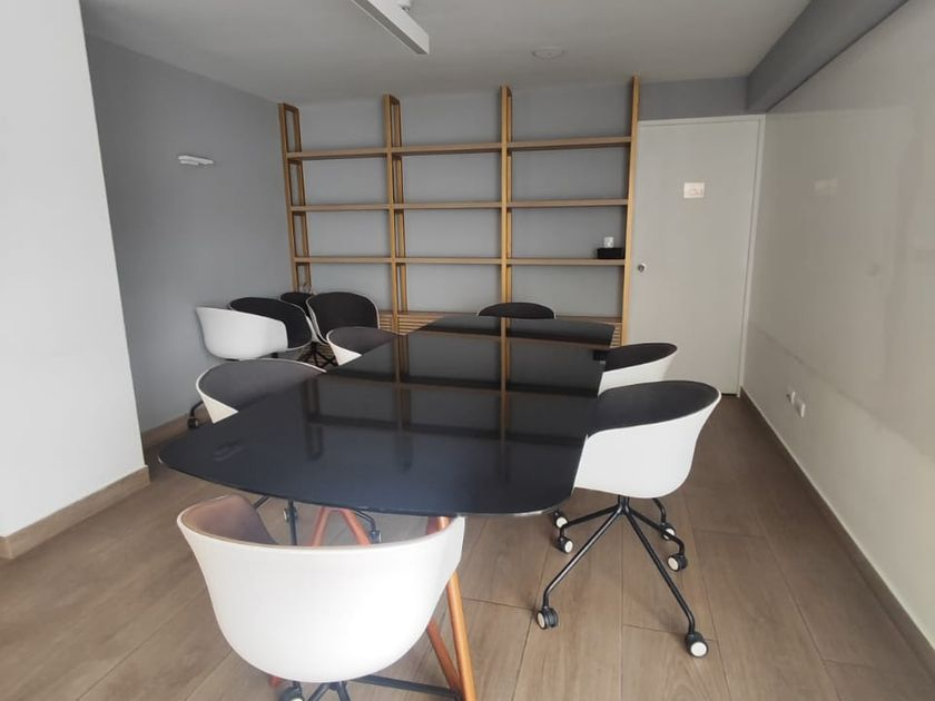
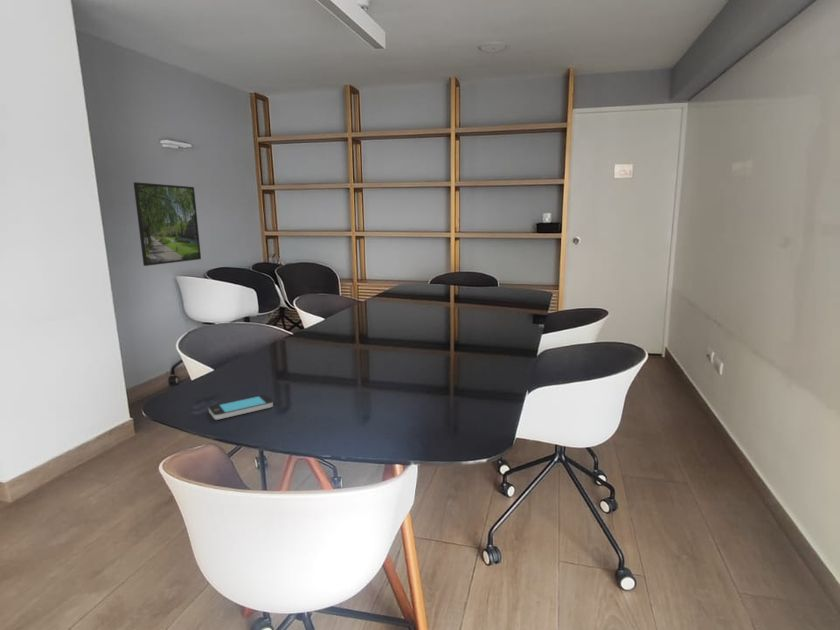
+ smartphone [208,394,274,421]
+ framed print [133,181,202,267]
